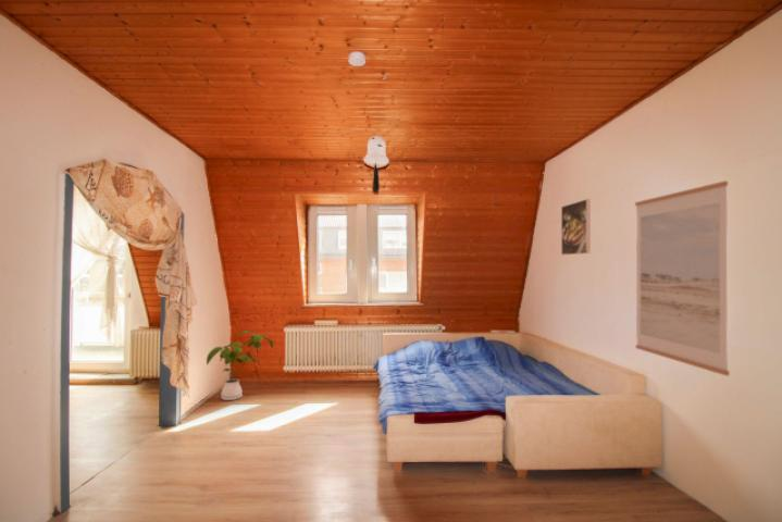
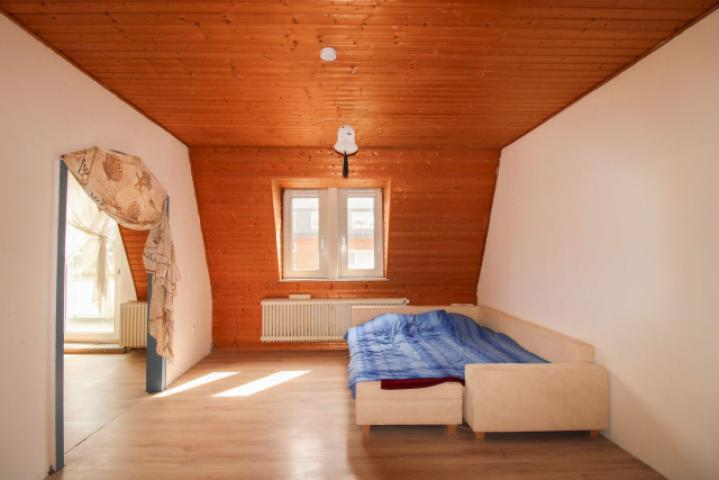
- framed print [560,198,592,256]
- house plant [206,330,274,401]
- wall art [634,181,731,376]
